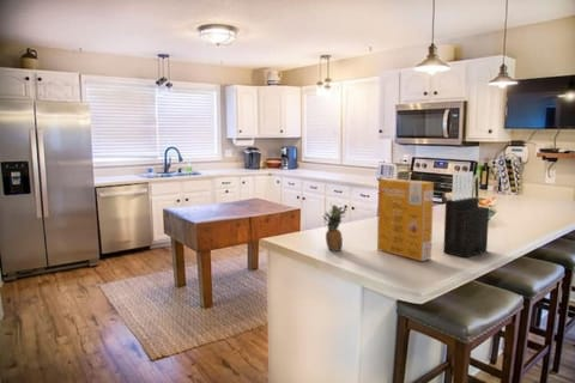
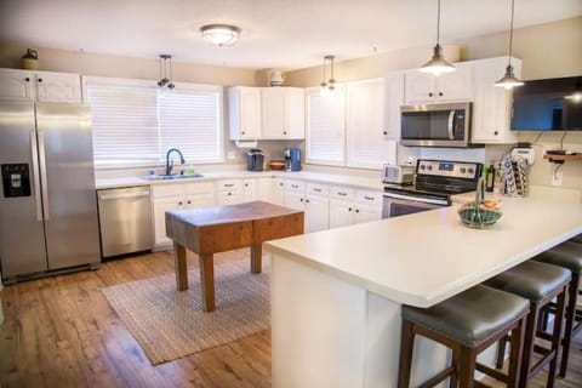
- knife block [442,171,490,259]
- cereal box [376,177,435,262]
- fruit [321,203,349,253]
